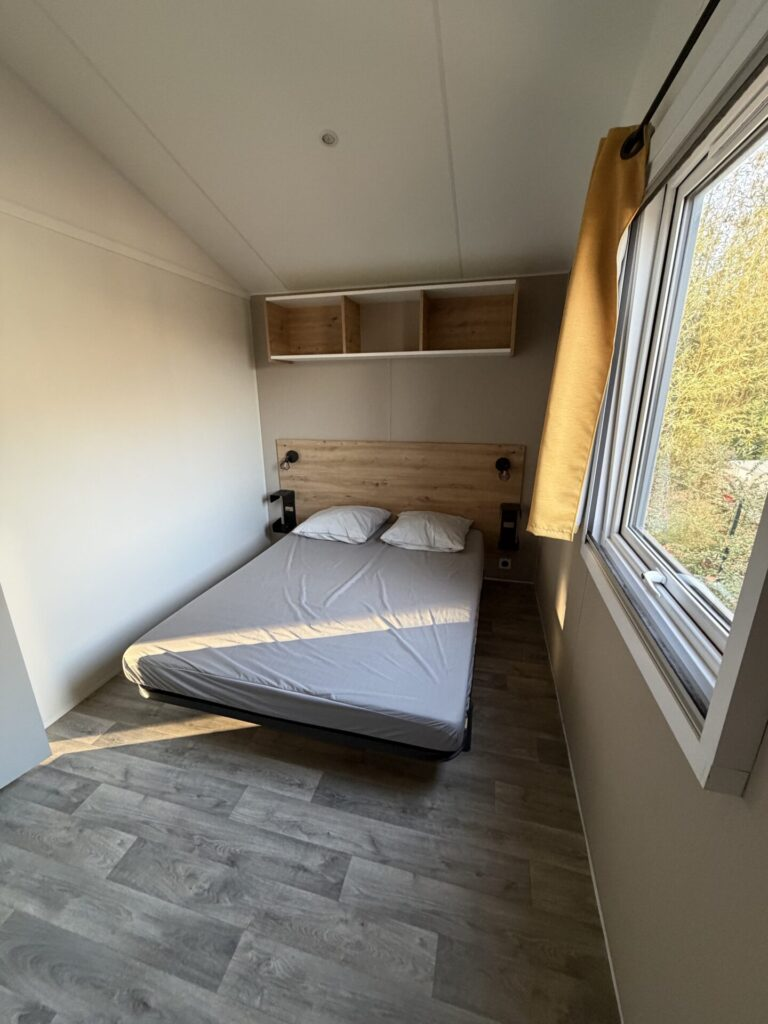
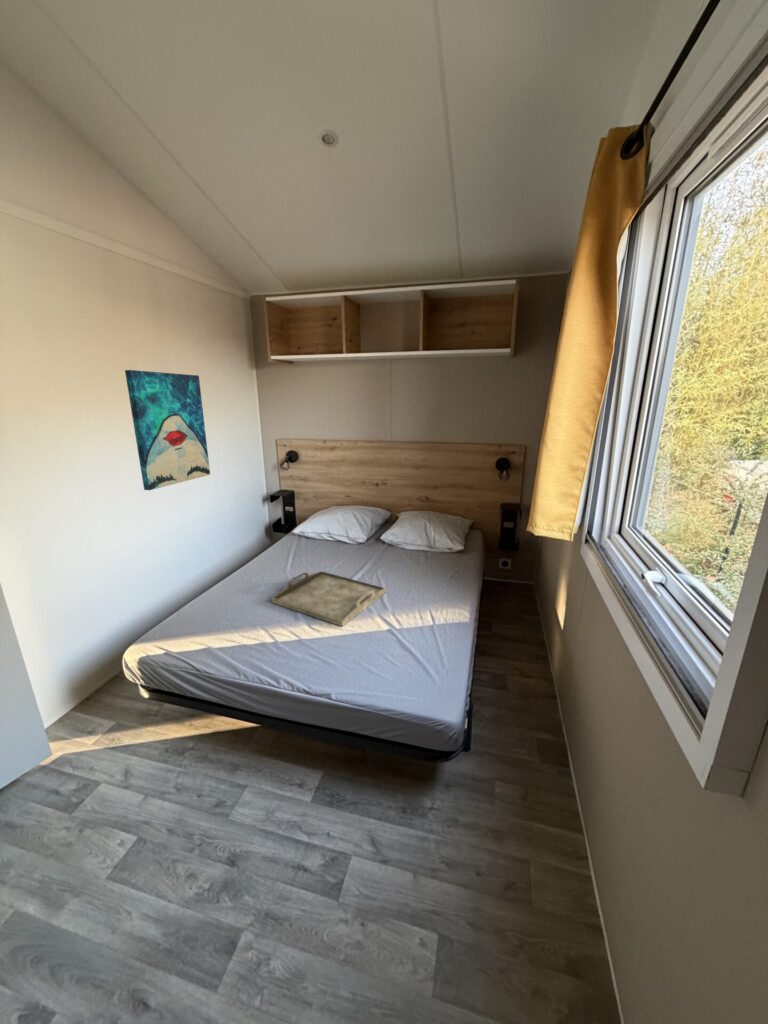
+ wall art [124,369,211,491]
+ serving tray [271,570,387,628]
